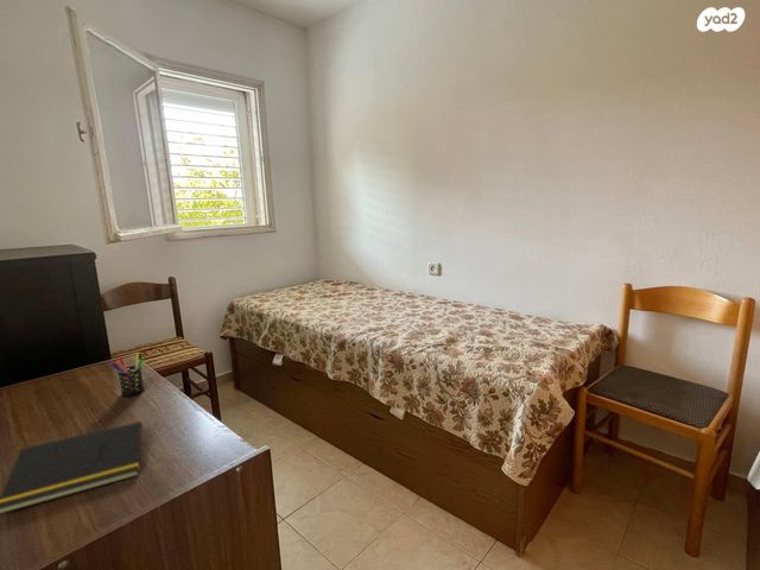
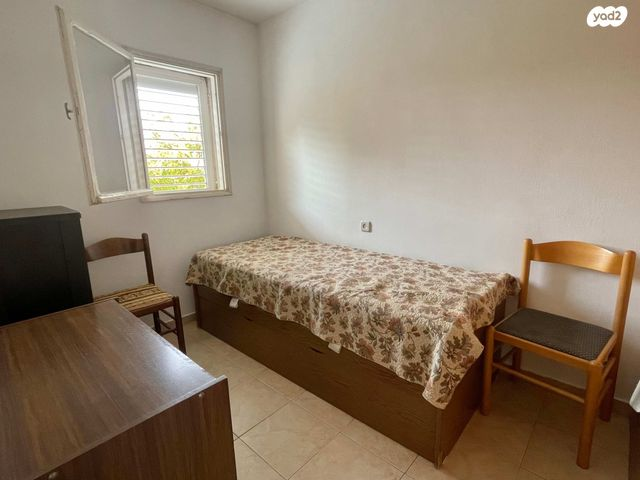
- pen holder [109,352,146,397]
- notepad [0,420,144,515]
